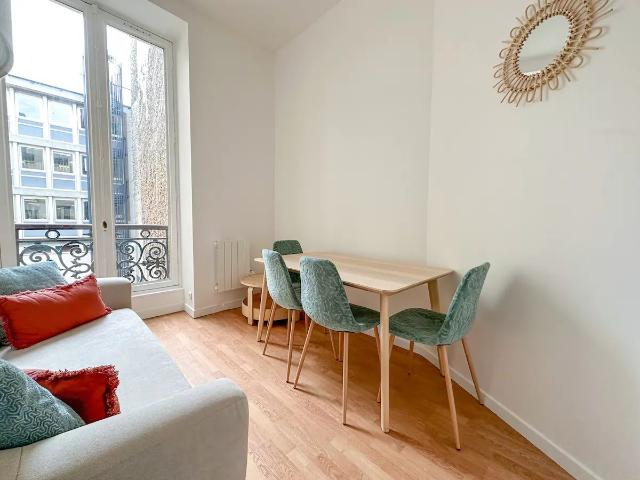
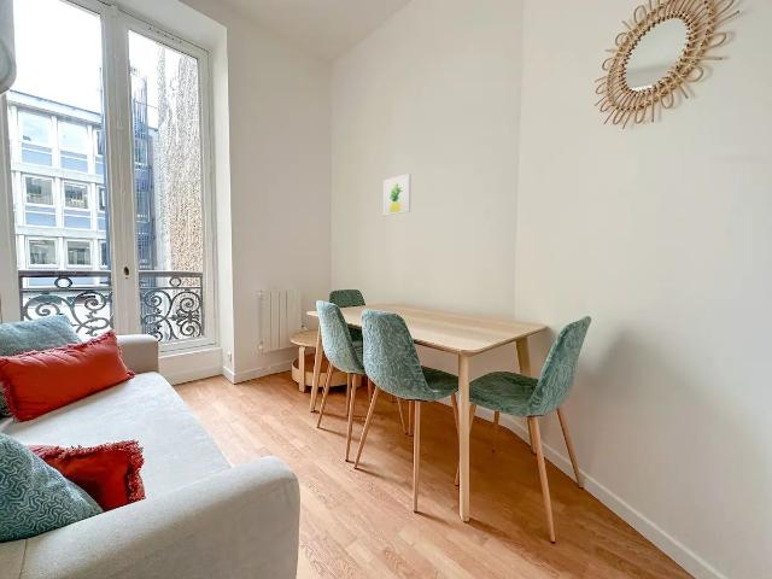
+ wall art [382,172,413,217]
